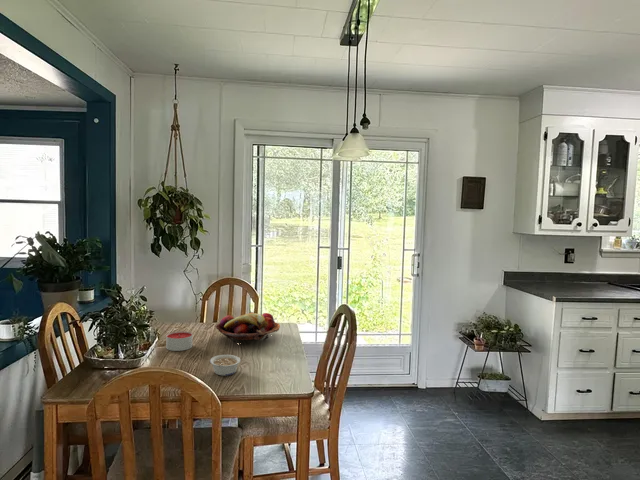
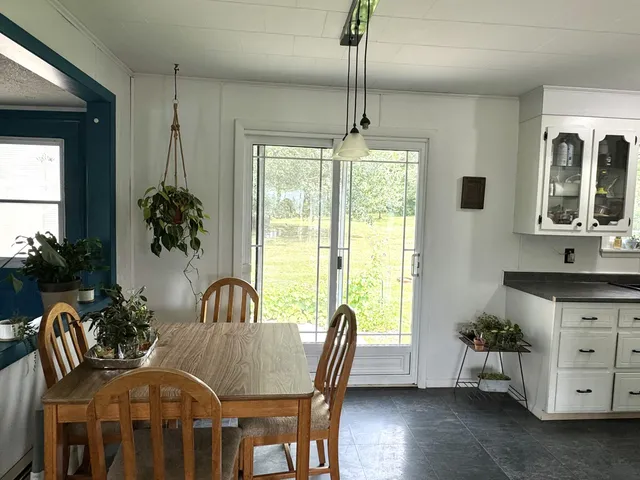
- fruit basket [214,311,281,345]
- legume [209,354,241,377]
- candle [165,330,193,352]
